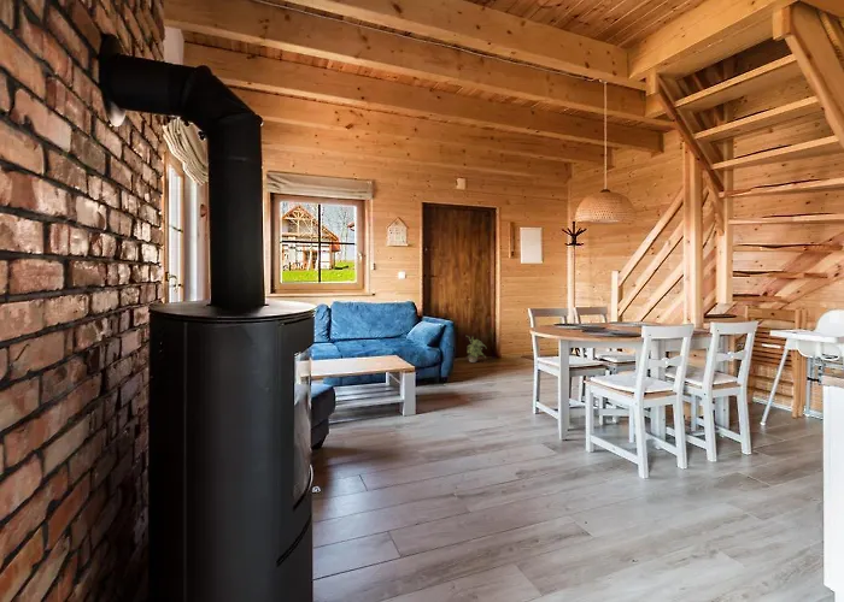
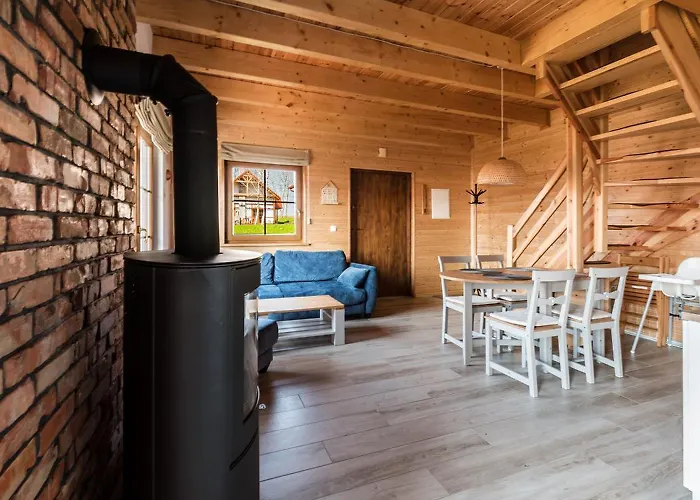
- potted plant [465,335,487,364]
